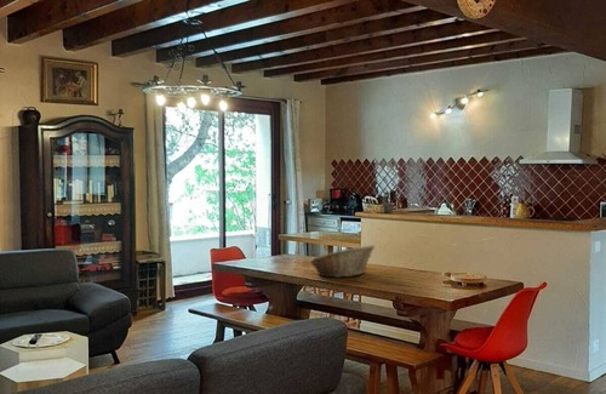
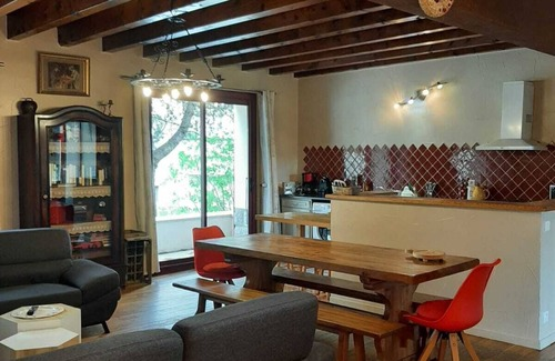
- fruit basket [309,244,376,279]
